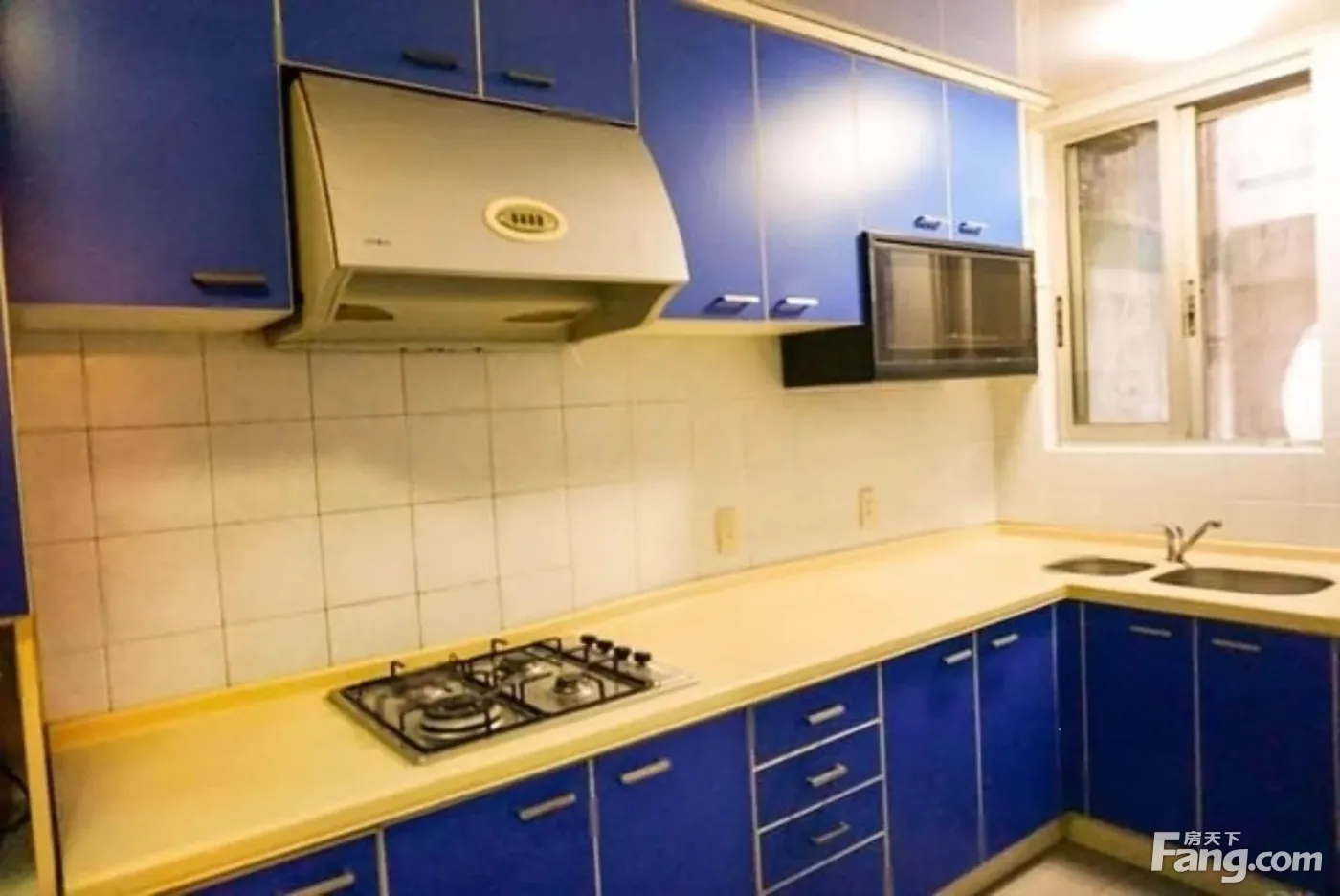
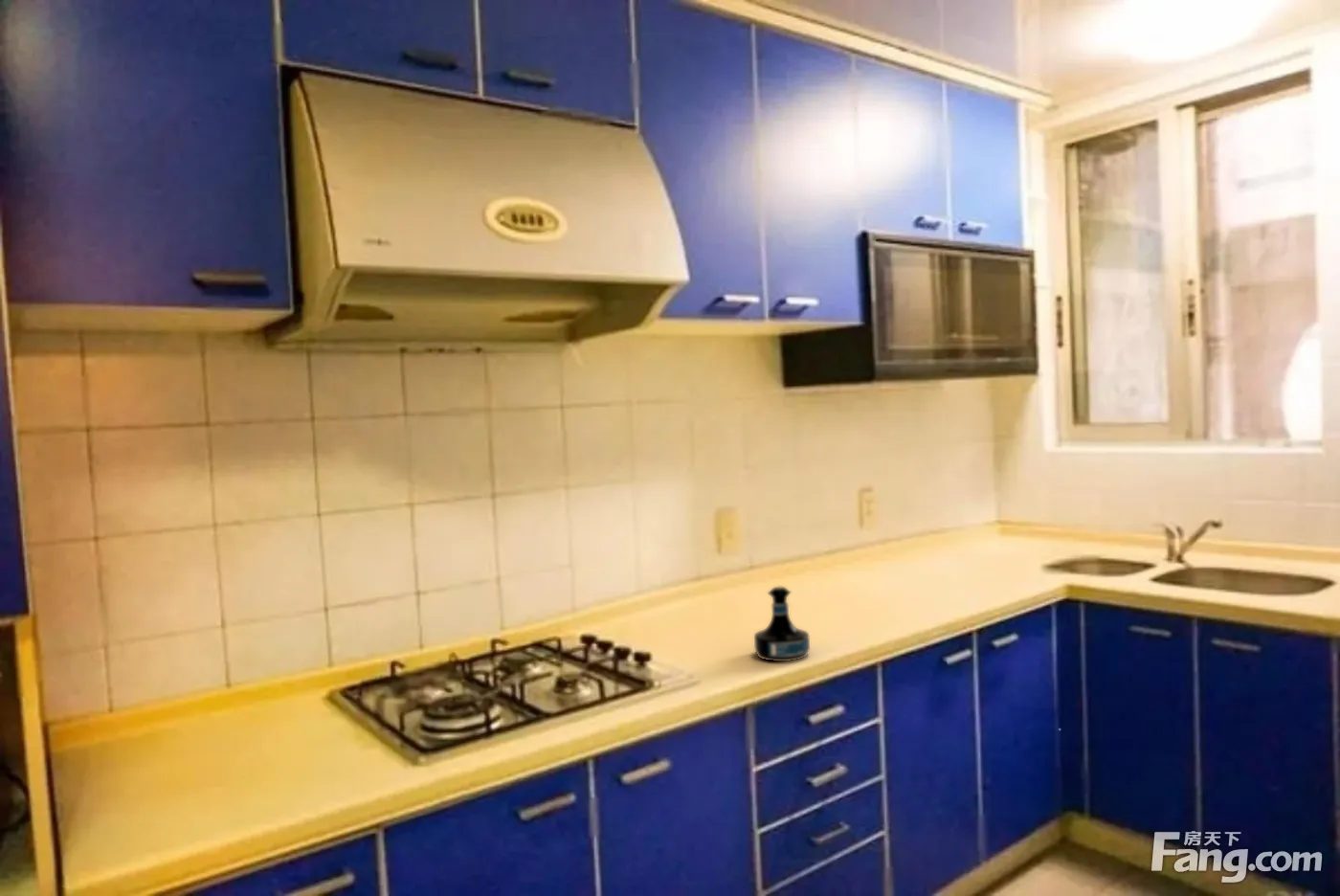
+ tequila bottle [753,586,811,662]
